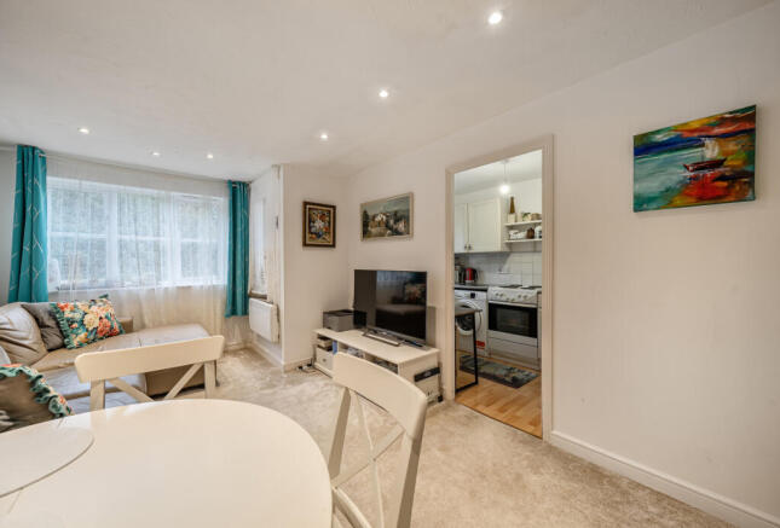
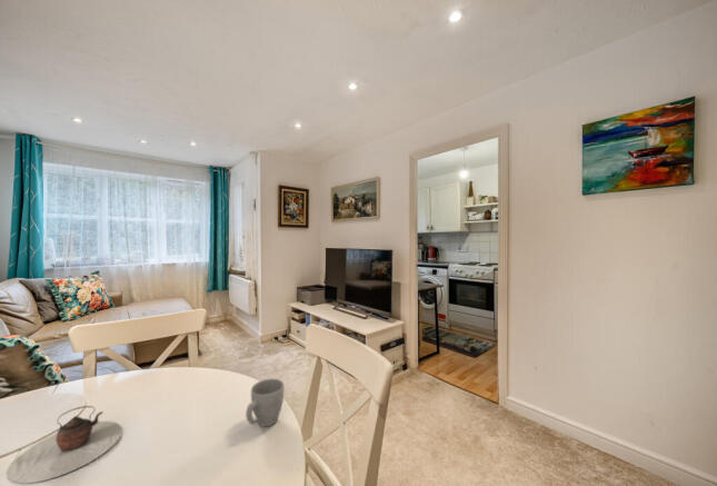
+ teapot [7,405,123,484]
+ mug [245,378,285,428]
